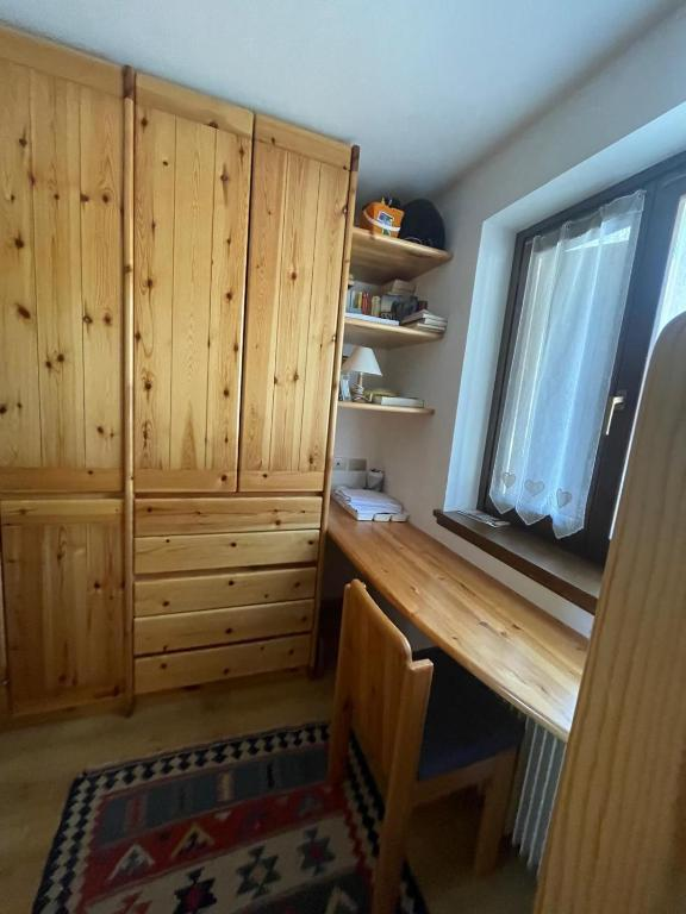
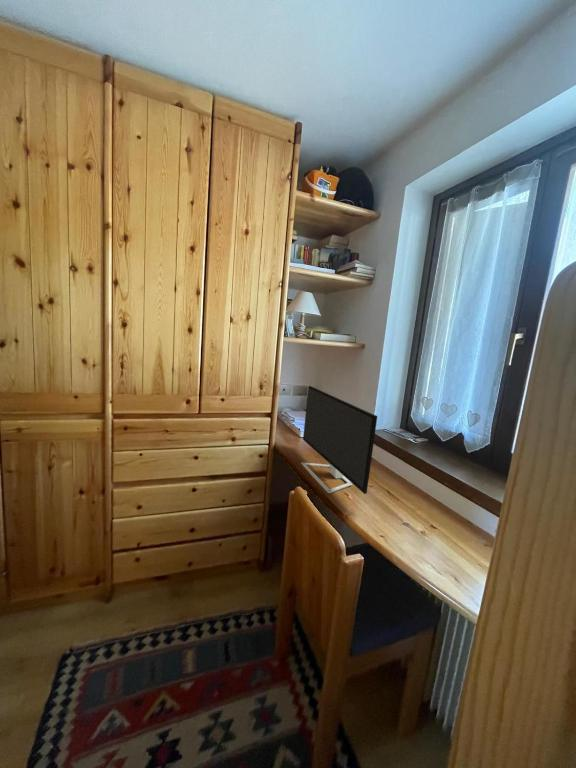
+ monitor [300,385,378,495]
